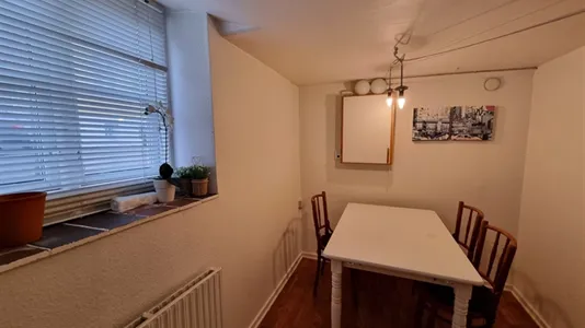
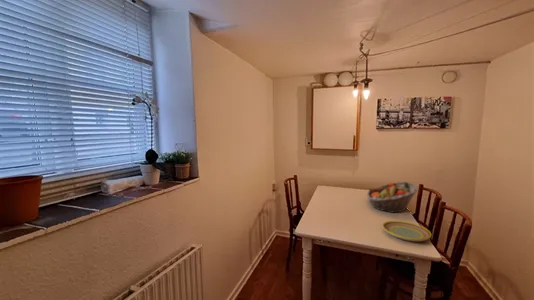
+ plate [381,220,432,243]
+ fruit basket [366,181,420,214]
